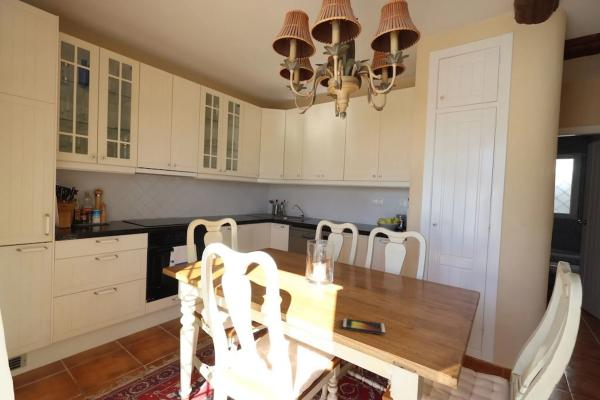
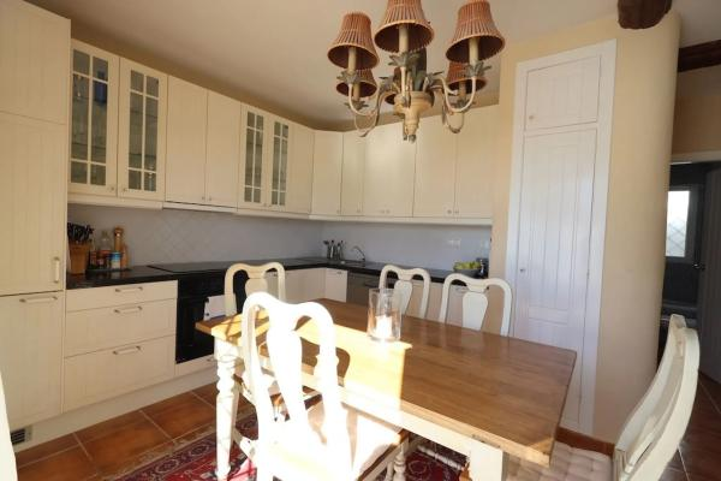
- smartphone [342,317,386,335]
